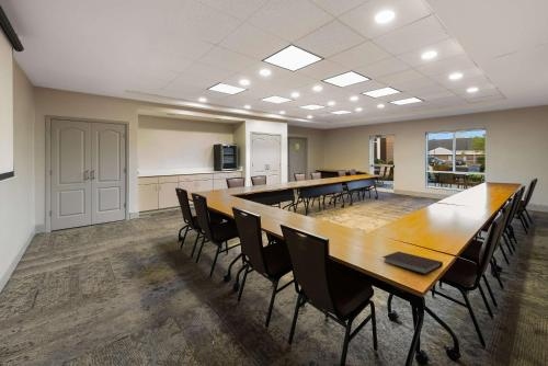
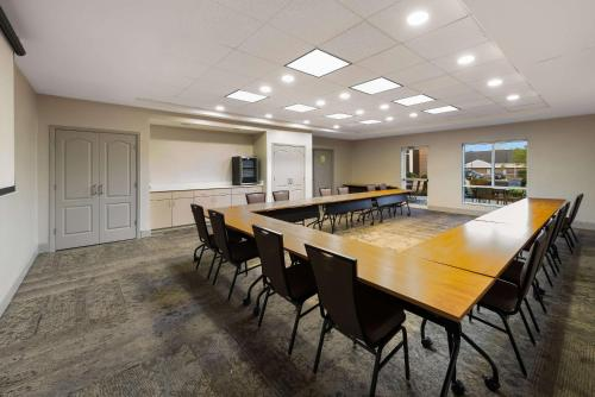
- notebook [381,251,444,276]
